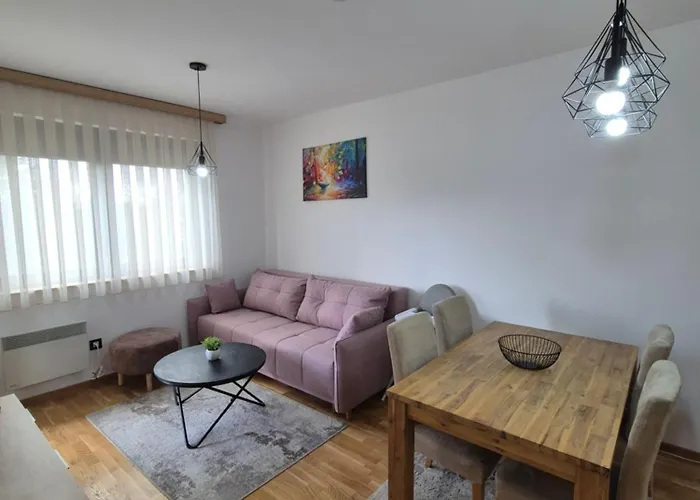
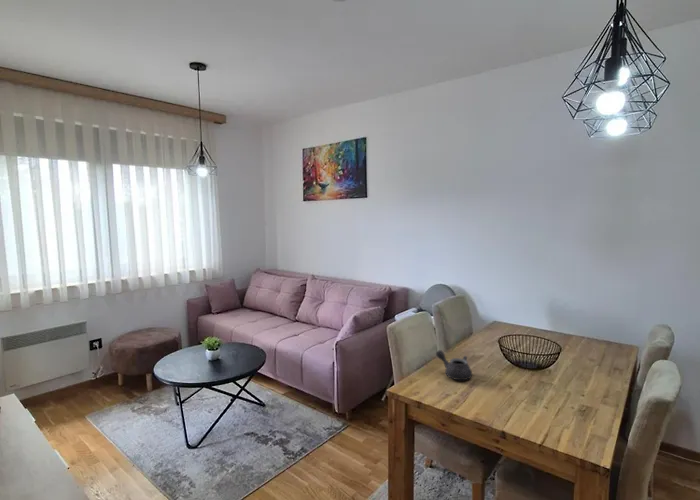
+ teapot [435,349,473,381]
